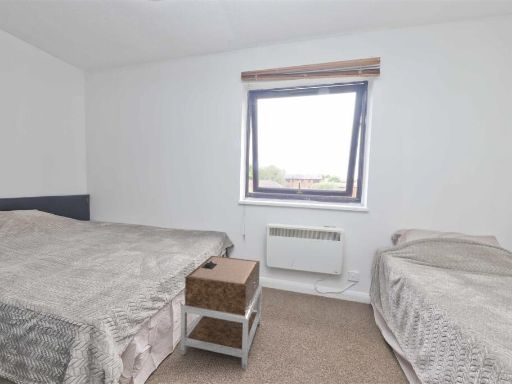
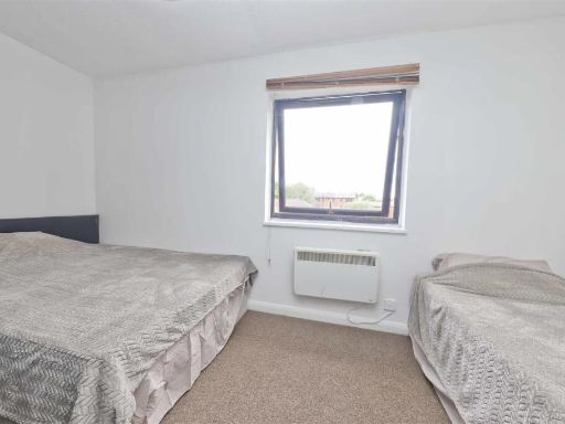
- nightstand [180,255,263,370]
